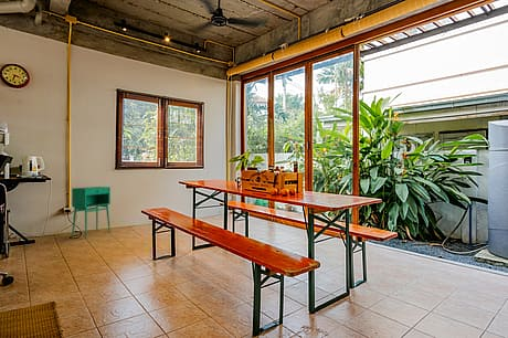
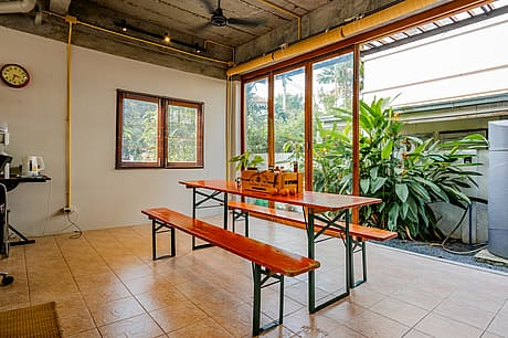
- storage cabinet [71,186,112,239]
